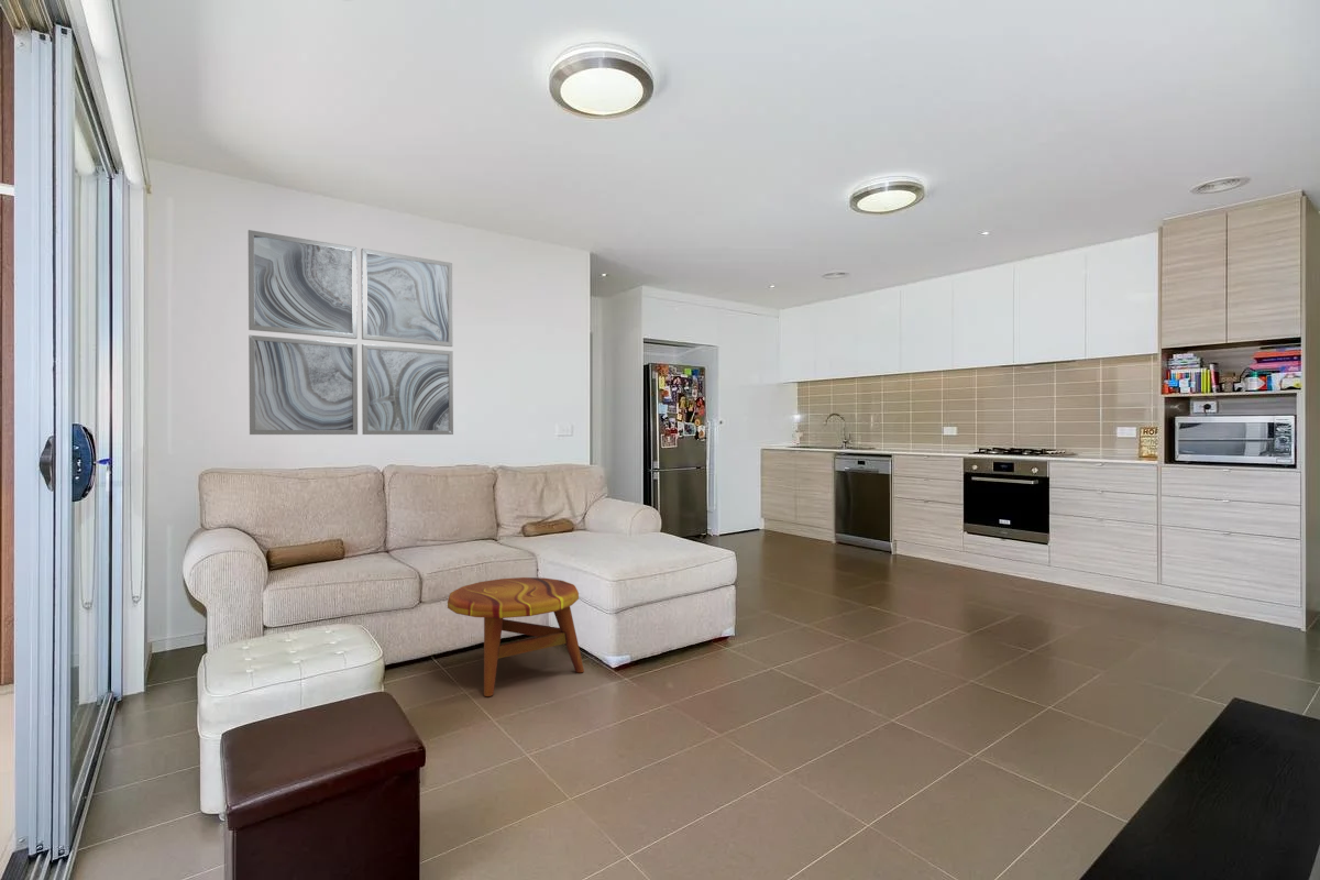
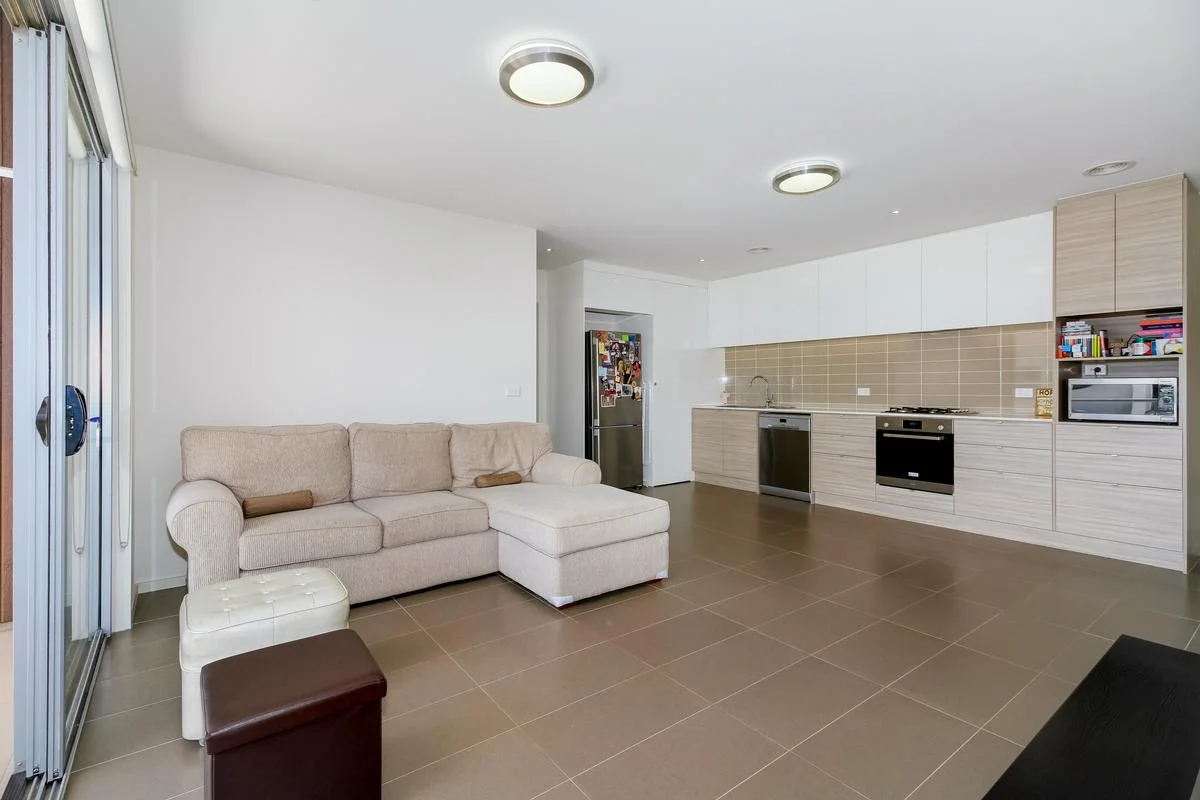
- wall art [248,229,454,436]
- side table [447,576,585,697]
